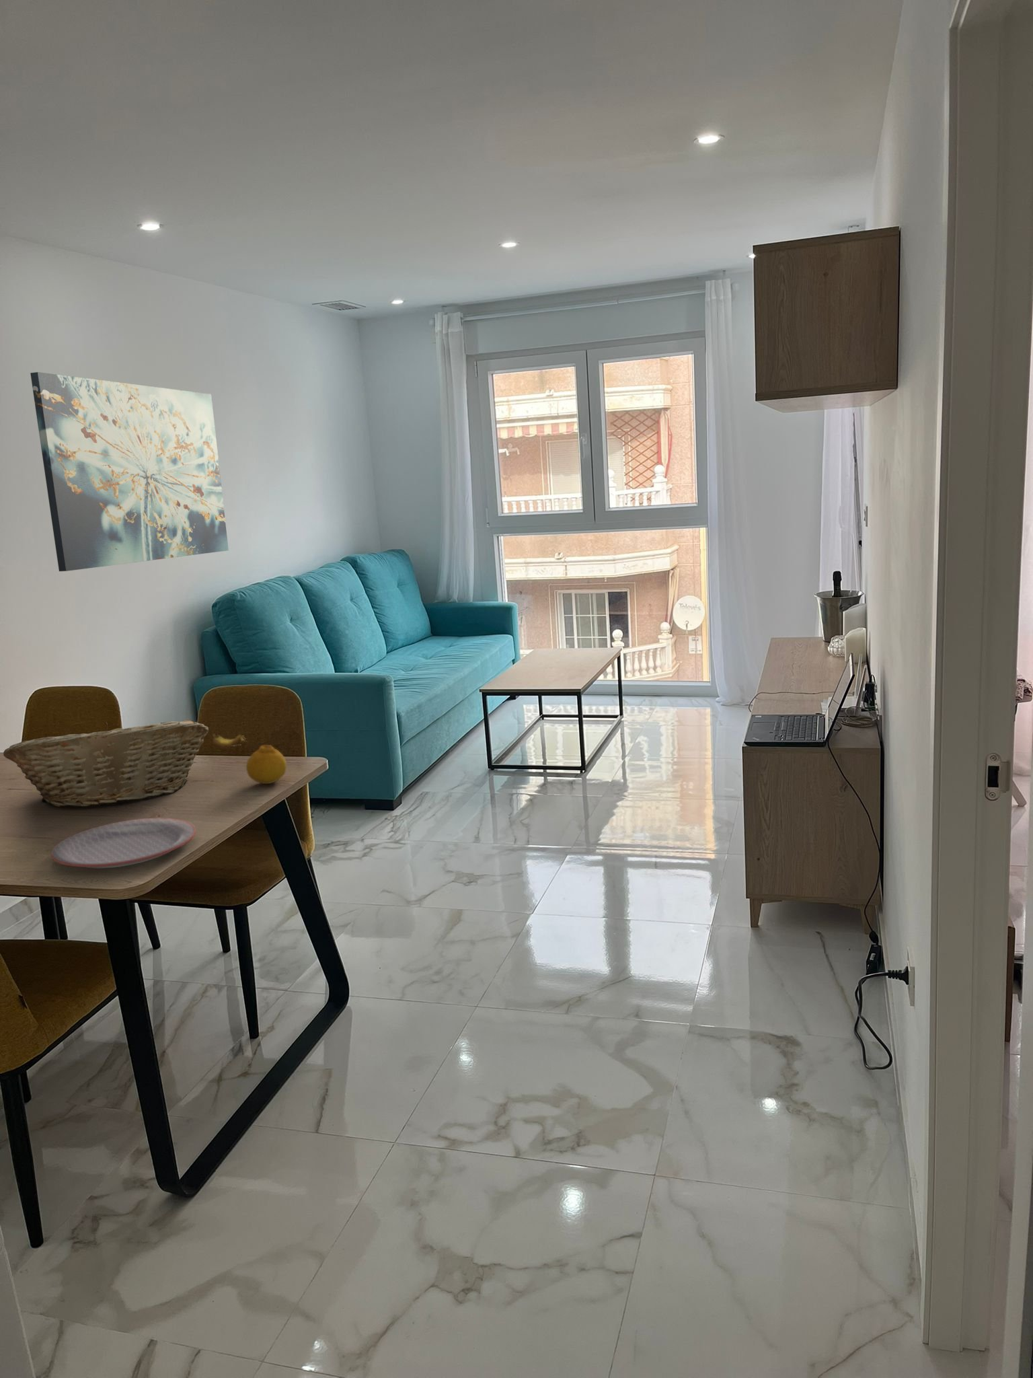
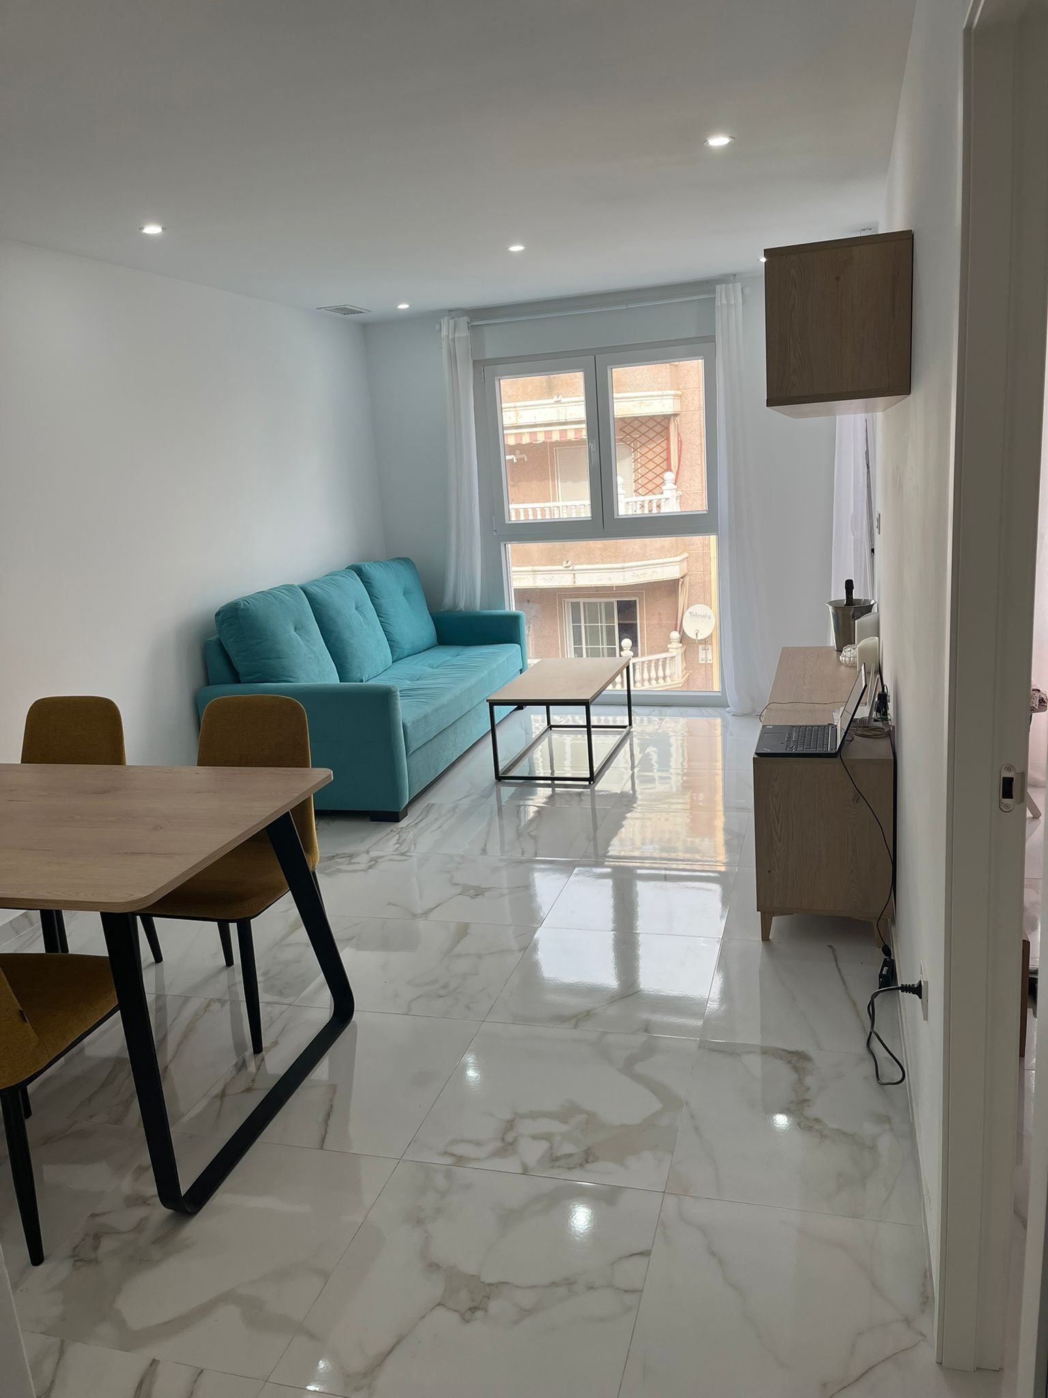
- fruit basket [2,720,209,808]
- banana [212,732,248,749]
- plate [50,817,197,869]
- wall art [29,371,229,572]
- fruit [245,744,288,784]
